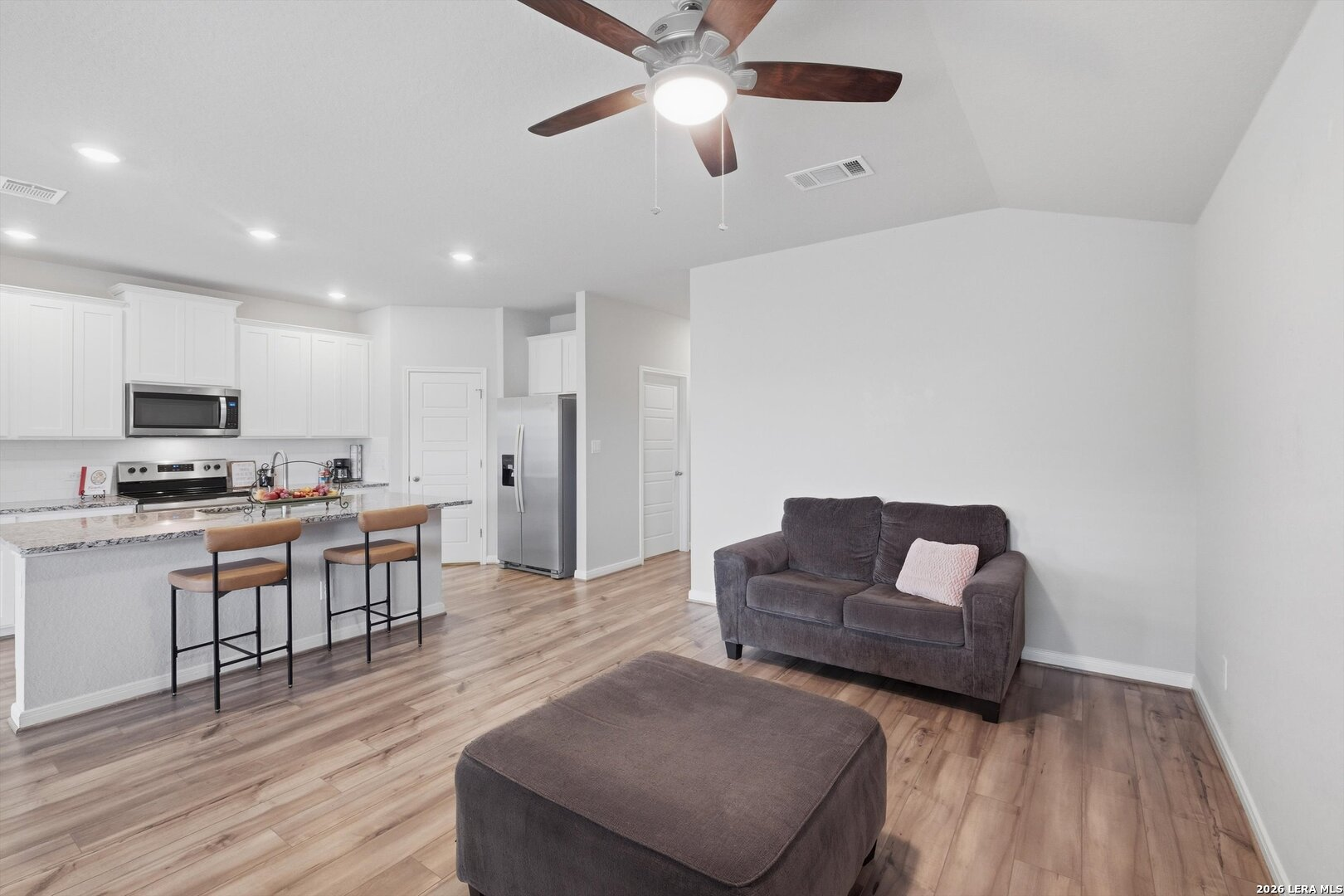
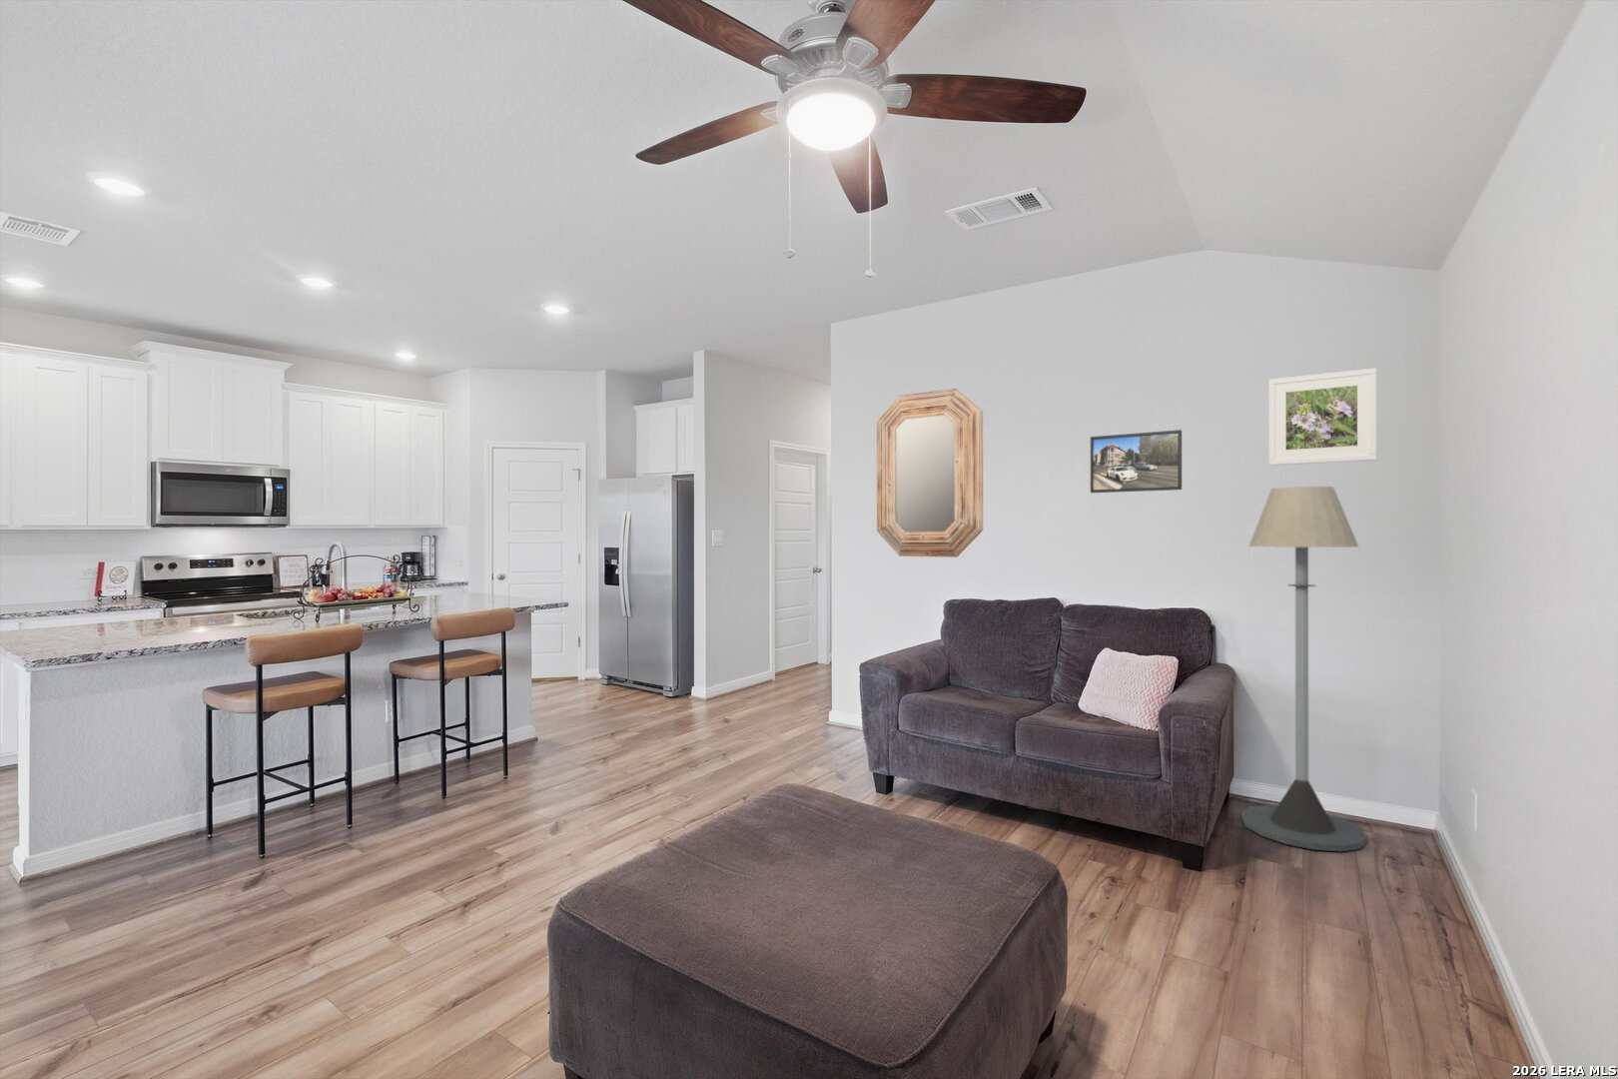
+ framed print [1268,367,1377,466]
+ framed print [1090,429,1182,494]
+ home mirror [876,388,984,559]
+ floor lamp [1240,485,1369,853]
